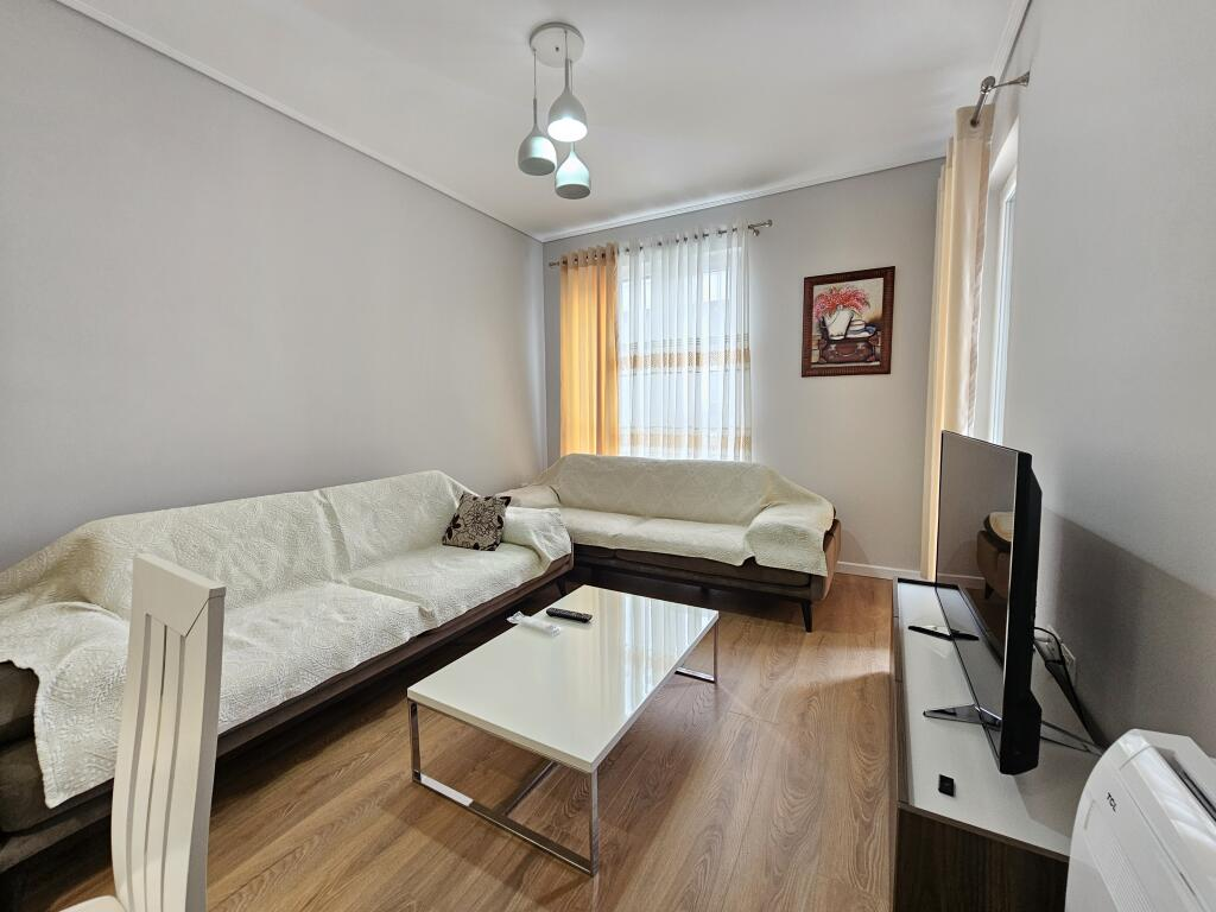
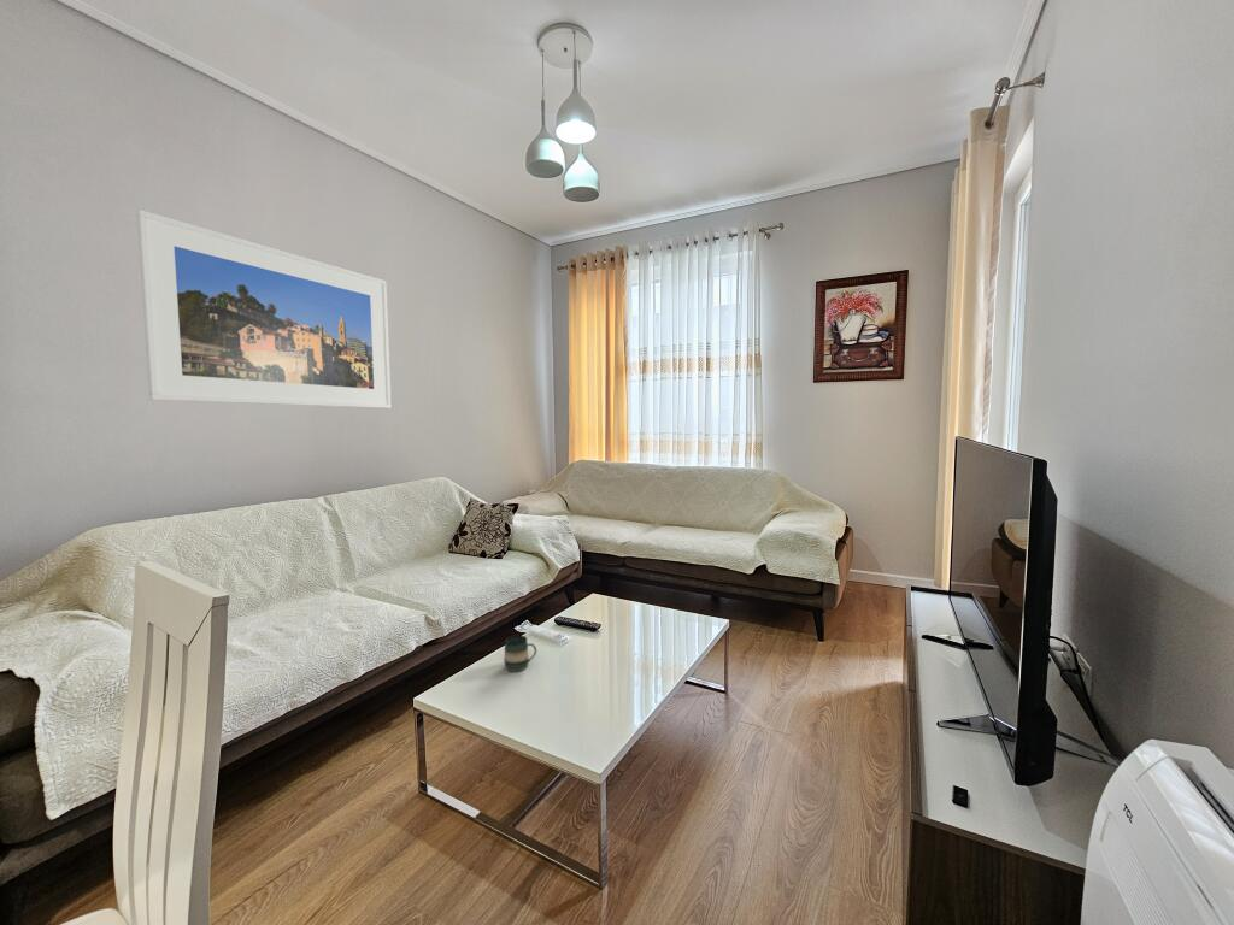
+ mug [503,634,537,673]
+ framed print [135,208,393,410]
